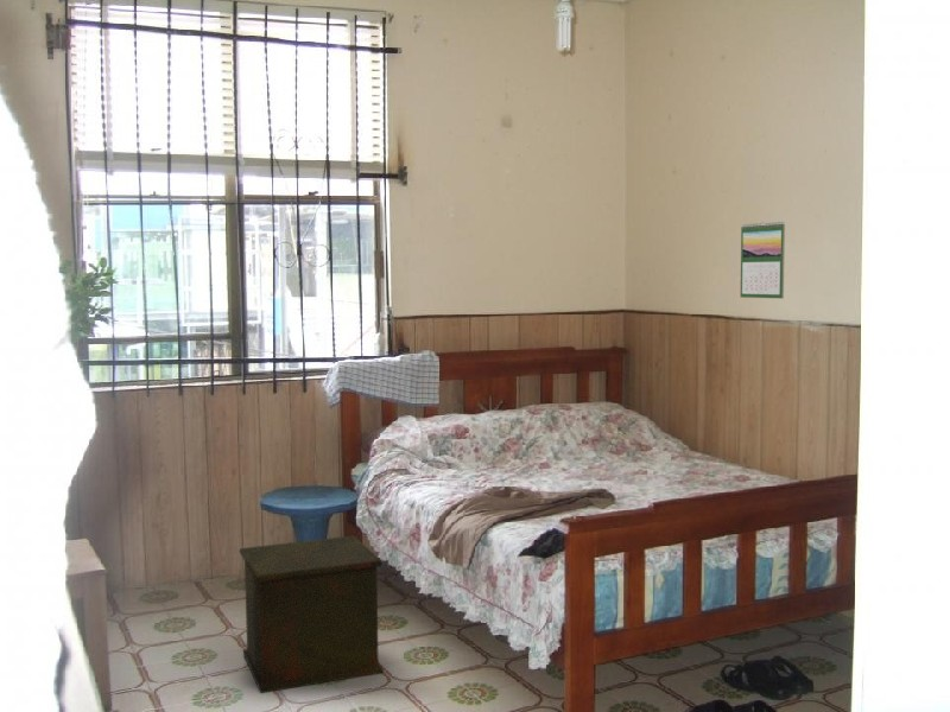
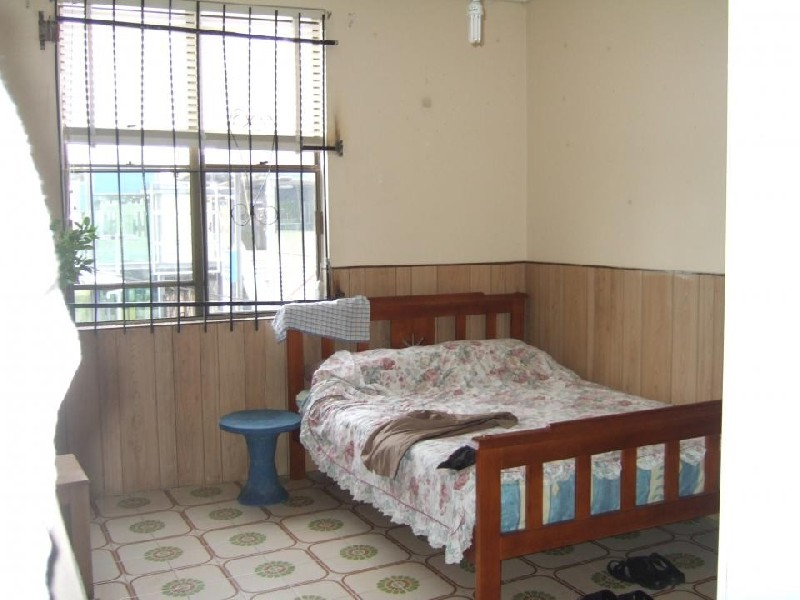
- calendar [740,221,786,299]
- nightstand [238,534,384,694]
